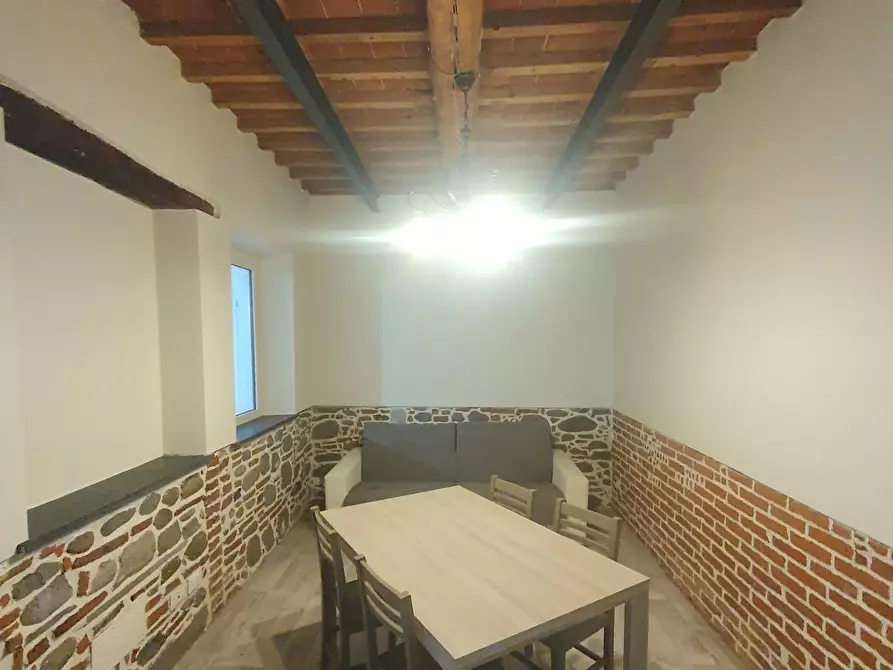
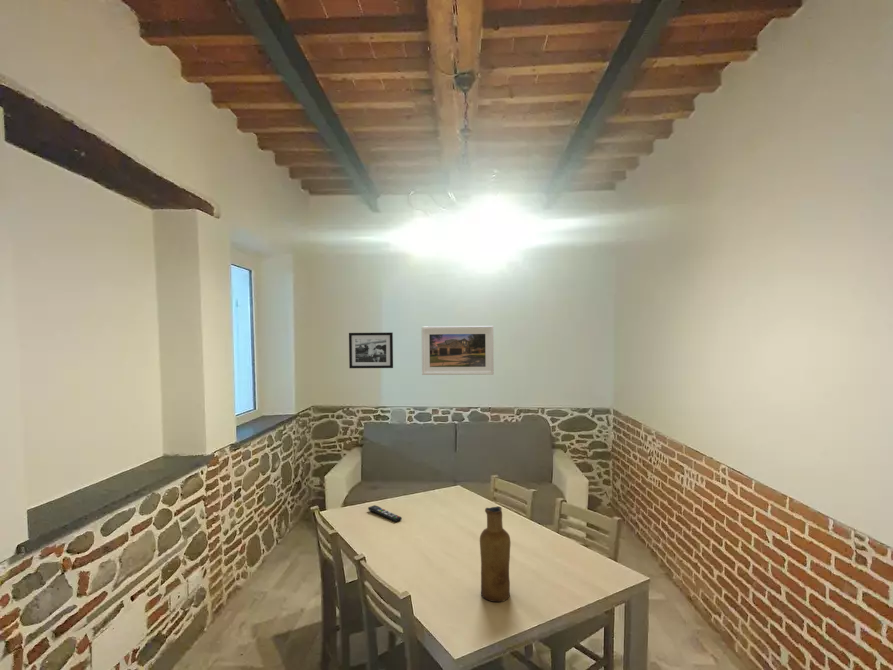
+ picture frame [348,331,394,369]
+ vase [479,505,511,603]
+ remote control [367,504,403,523]
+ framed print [420,325,495,376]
